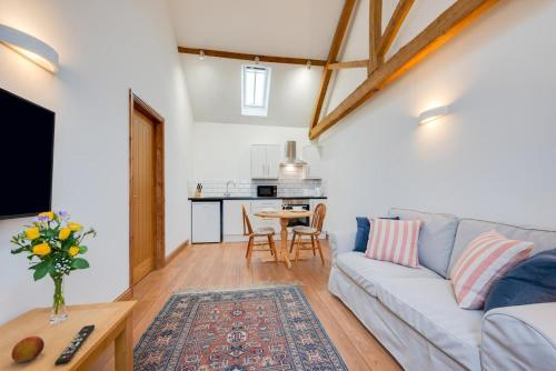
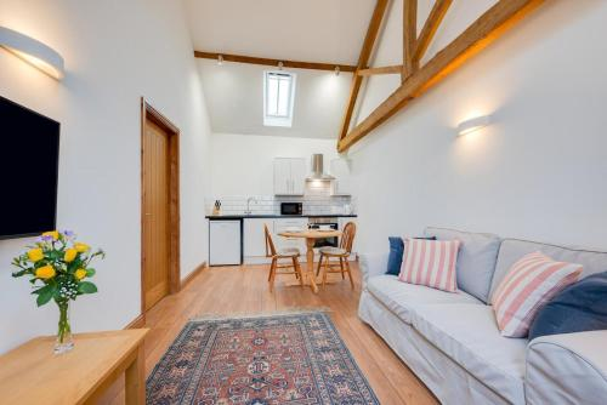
- fruit [10,335,46,363]
- remote control [53,323,96,367]
